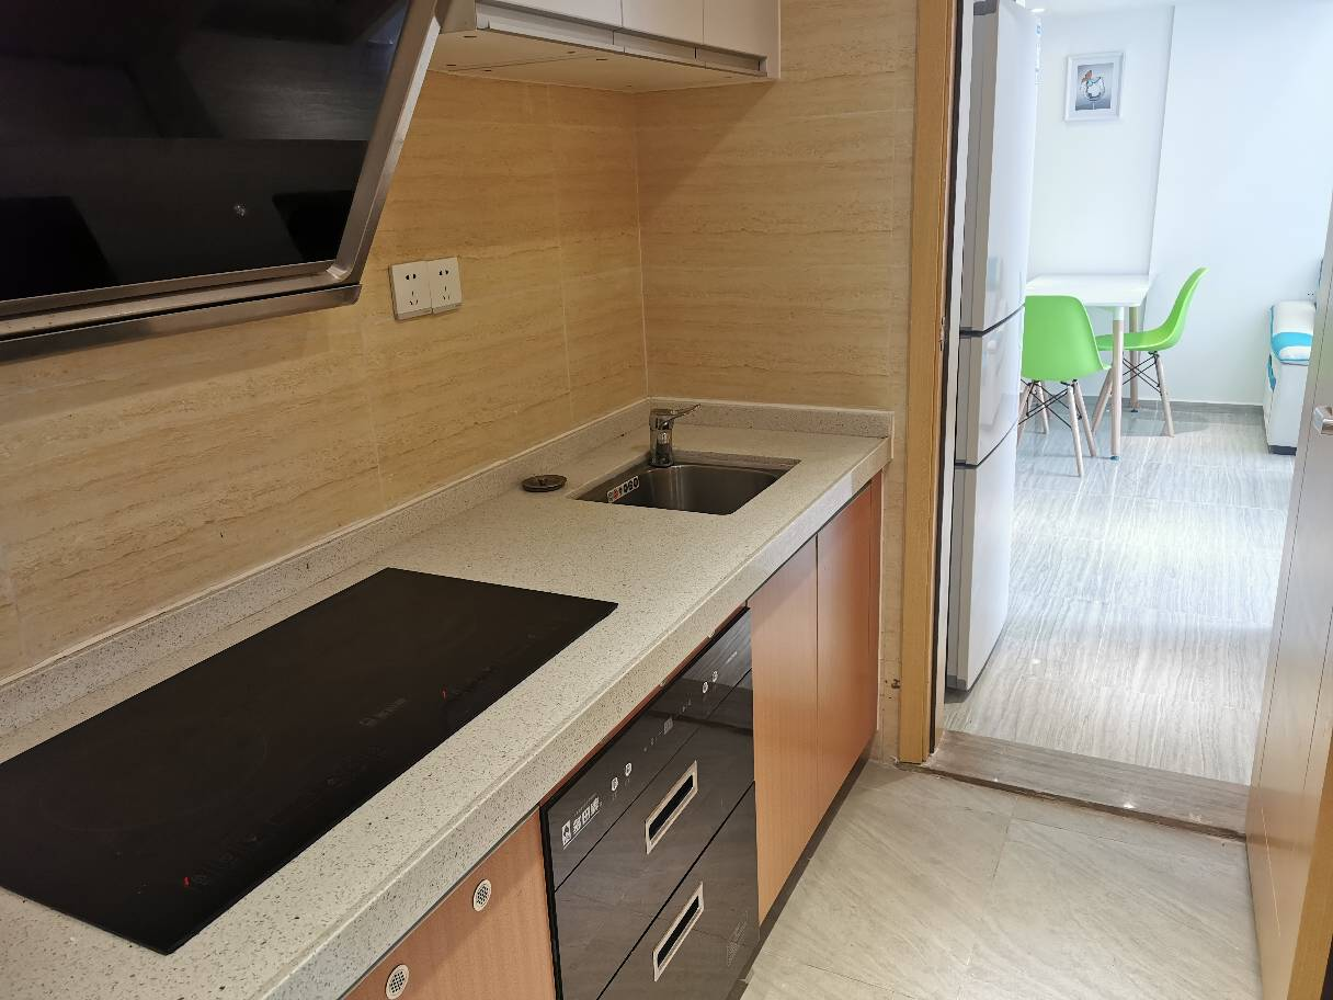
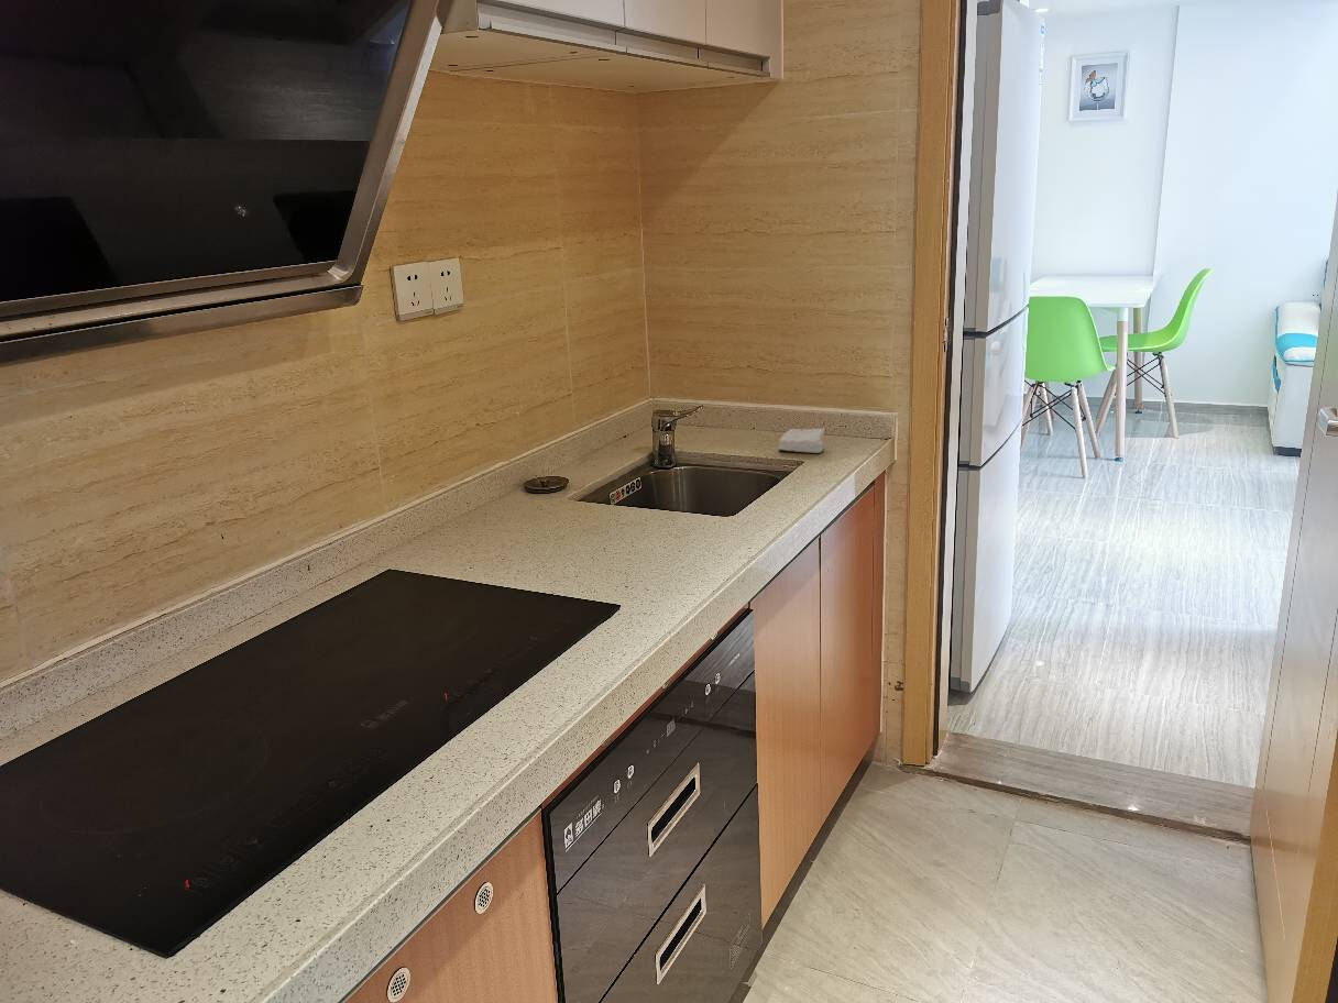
+ soap bar [778,428,825,454]
